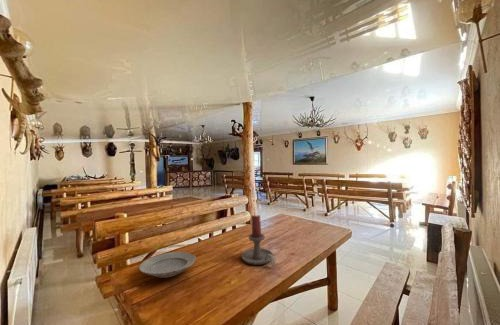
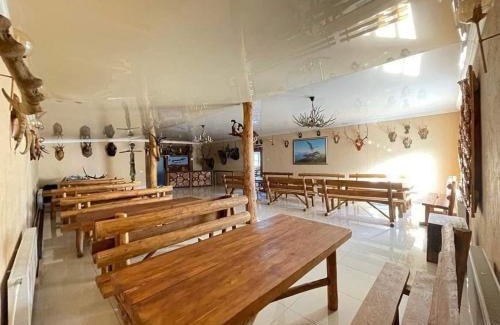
- candle holder [241,214,276,266]
- plate [138,251,197,279]
